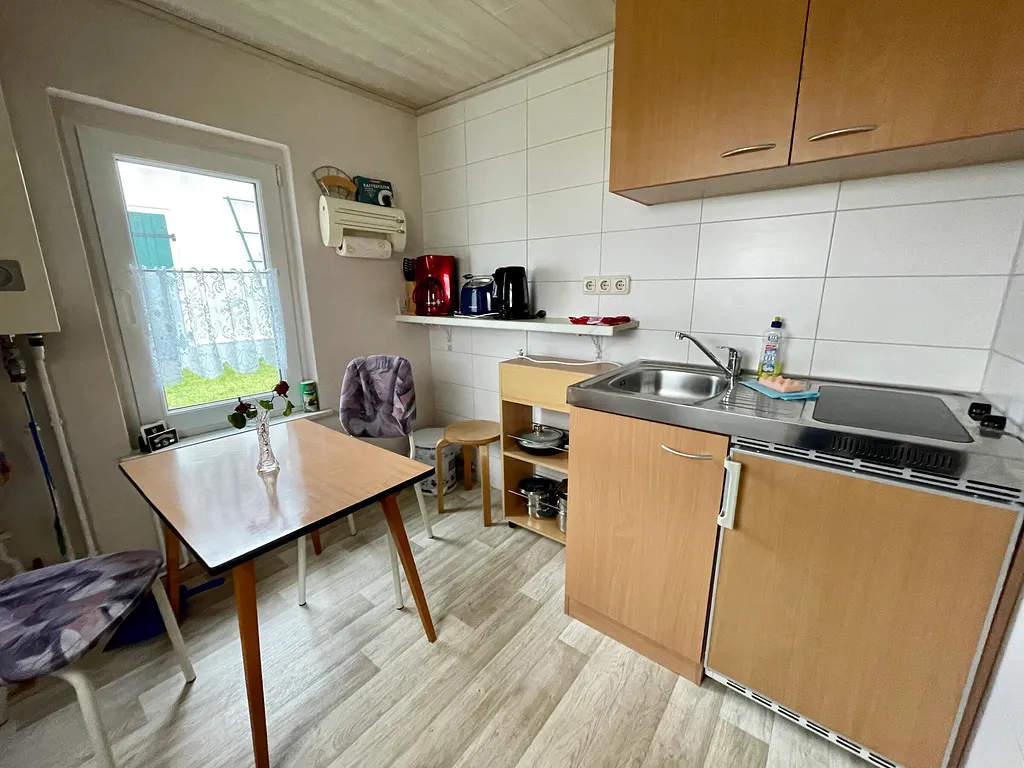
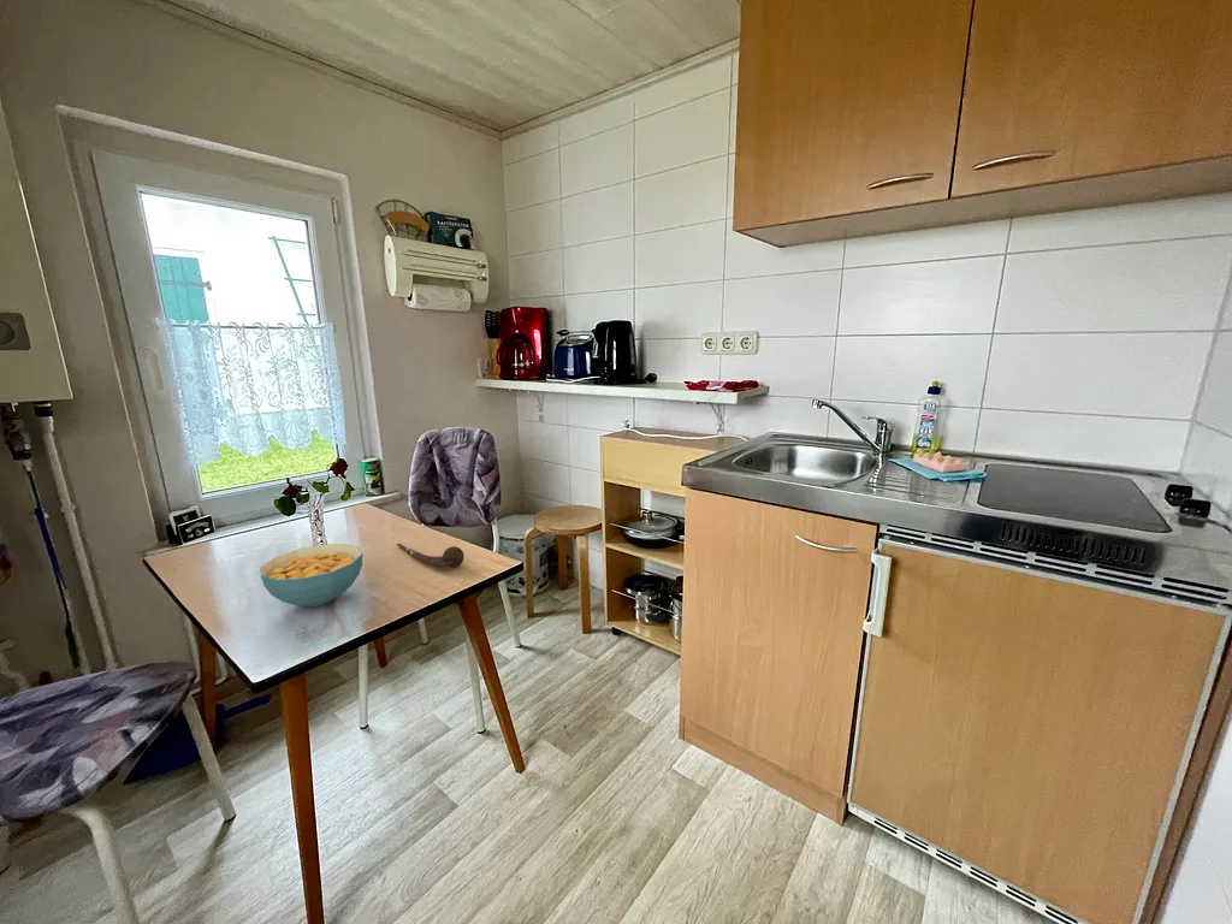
+ cereal bowl [259,543,363,608]
+ spoon [396,543,466,569]
